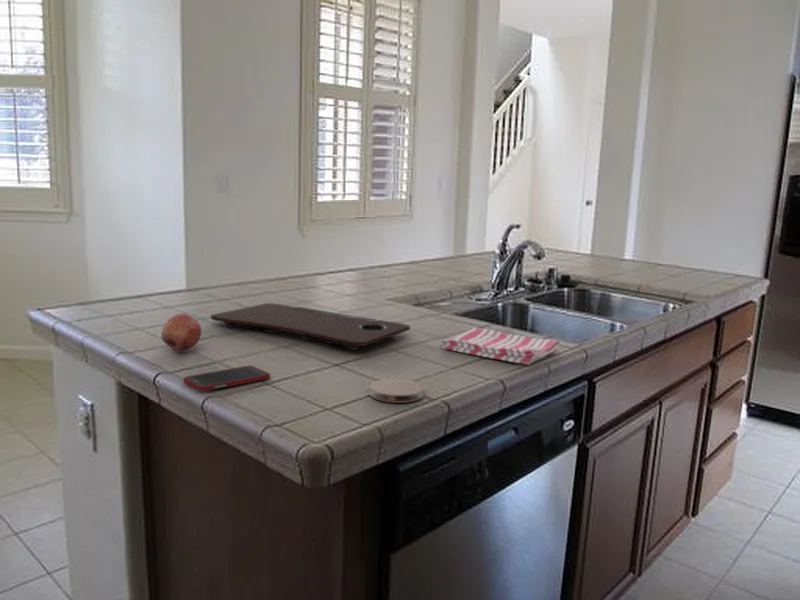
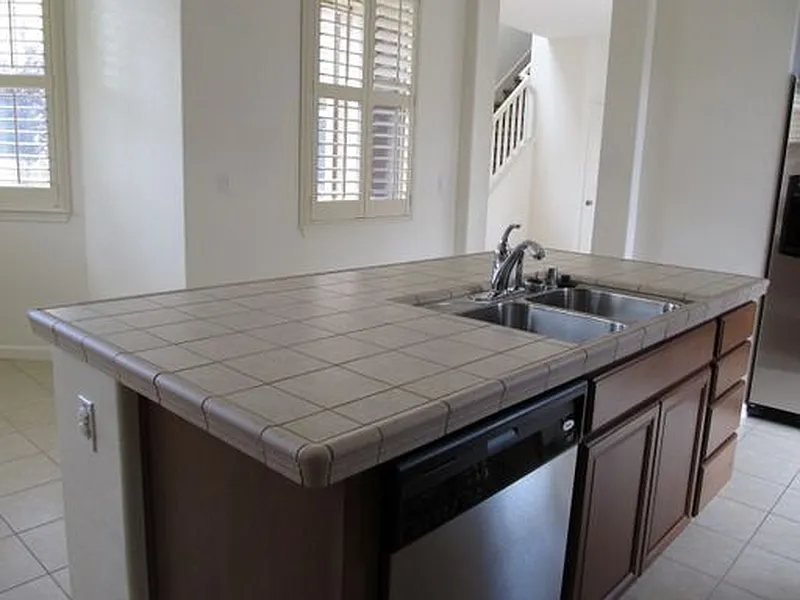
- cutting board [210,302,411,351]
- cell phone [182,365,271,392]
- dish towel [438,327,561,366]
- coaster [369,378,425,404]
- fruit [160,313,203,352]
